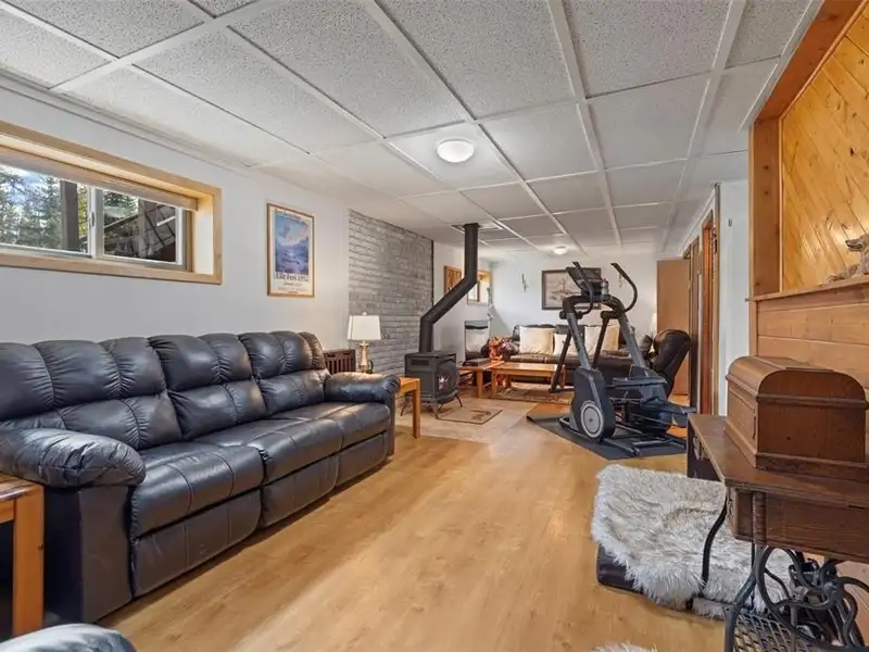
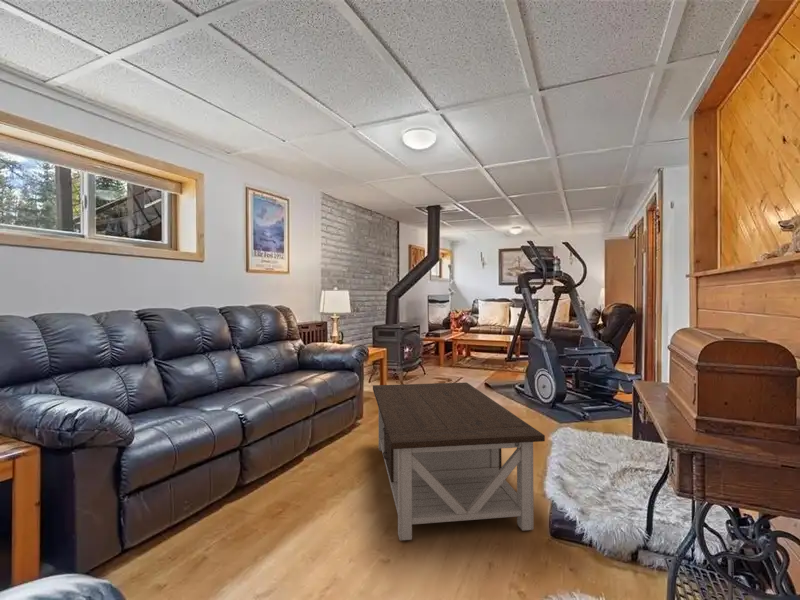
+ coffee table [372,381,546,542]
